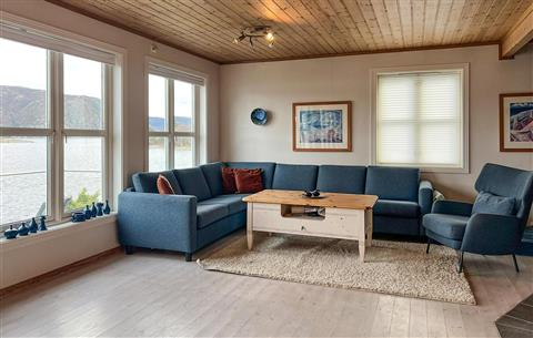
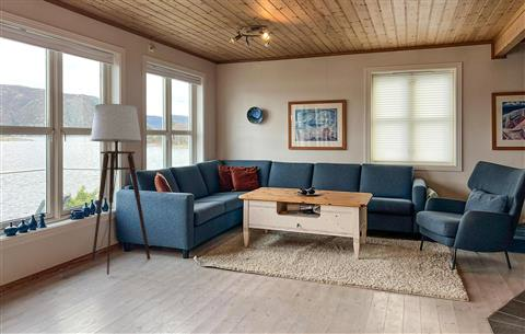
+ floor lamp [59,103,151,277]
